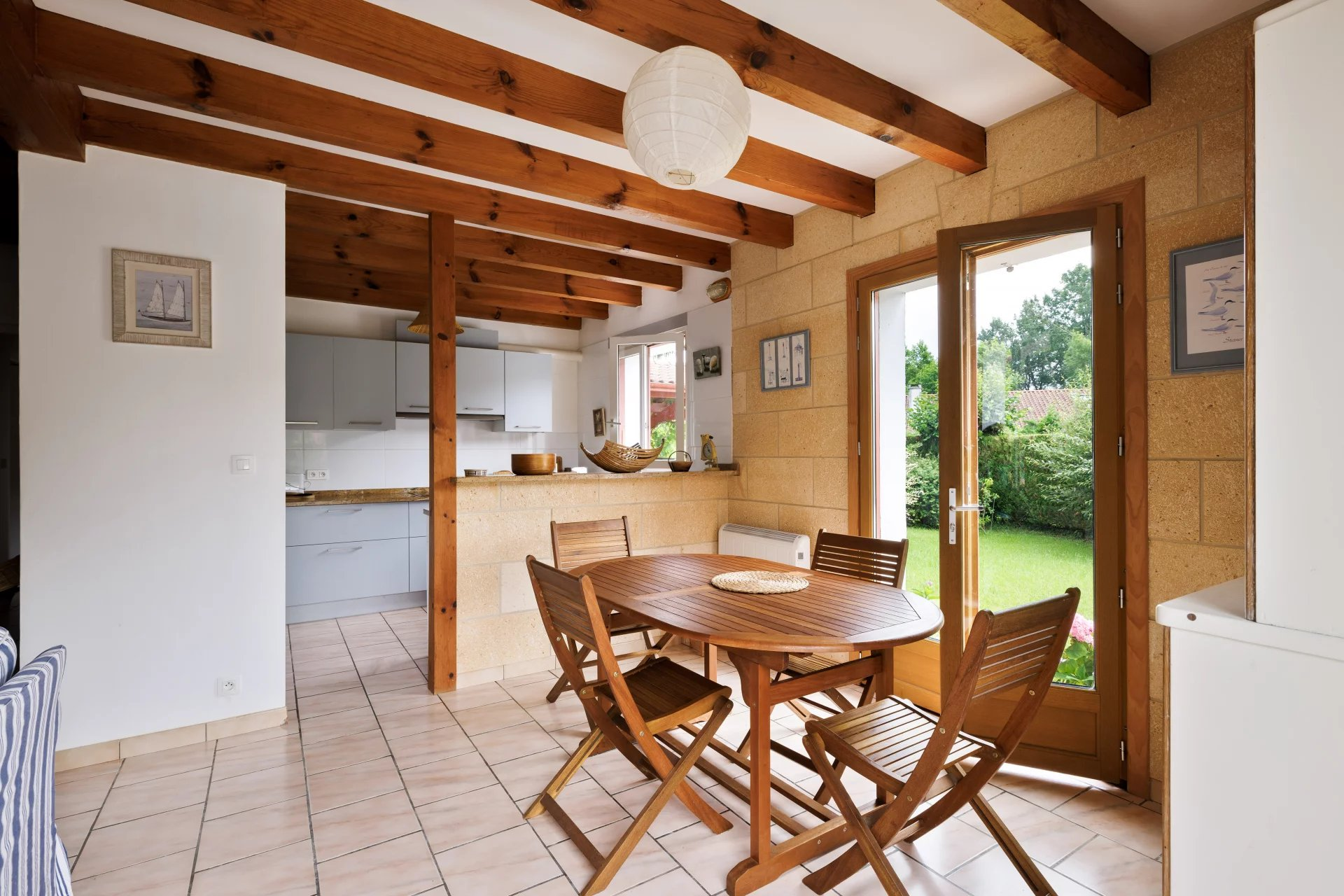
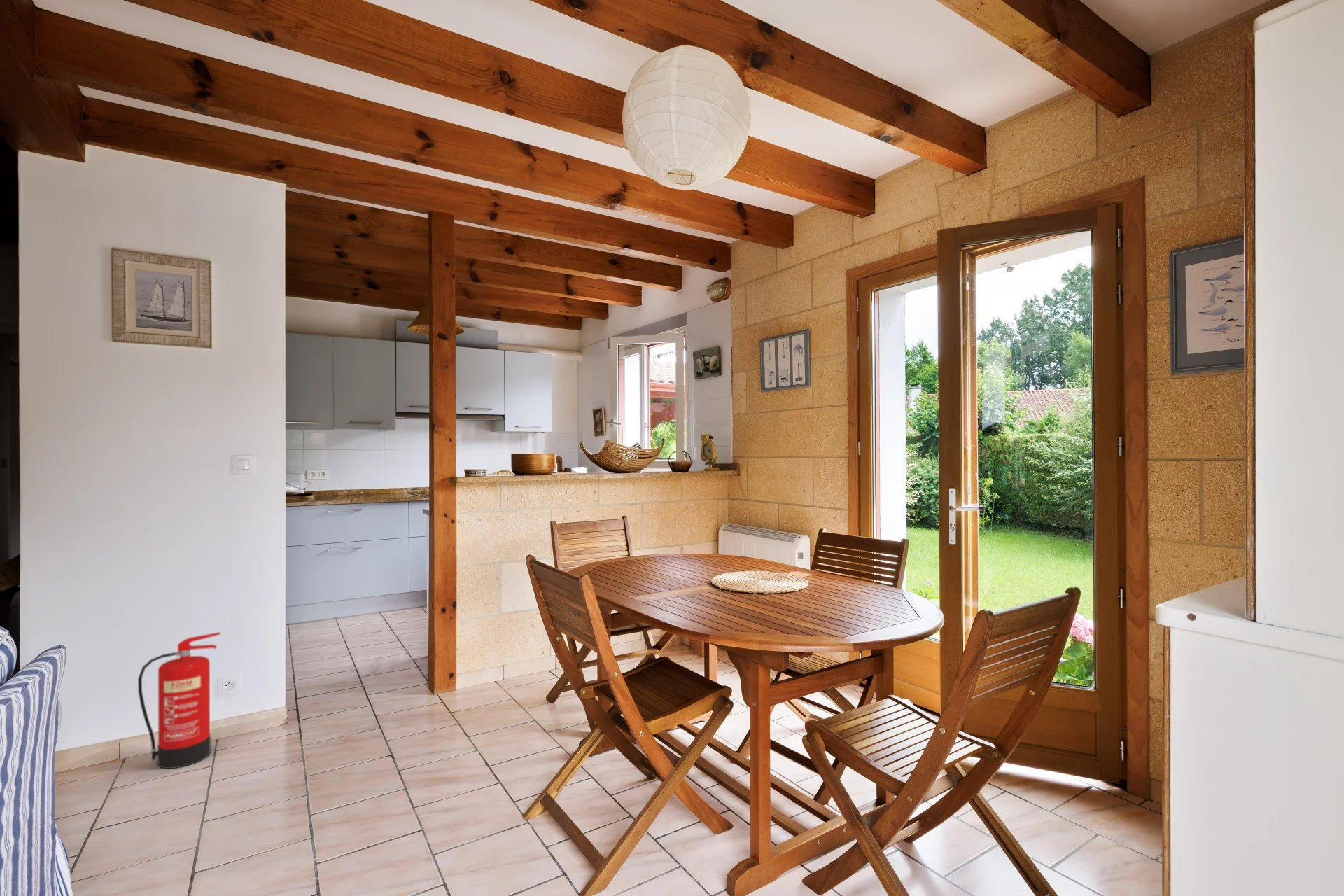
+ fire extinguisher [137,631,221,769]
